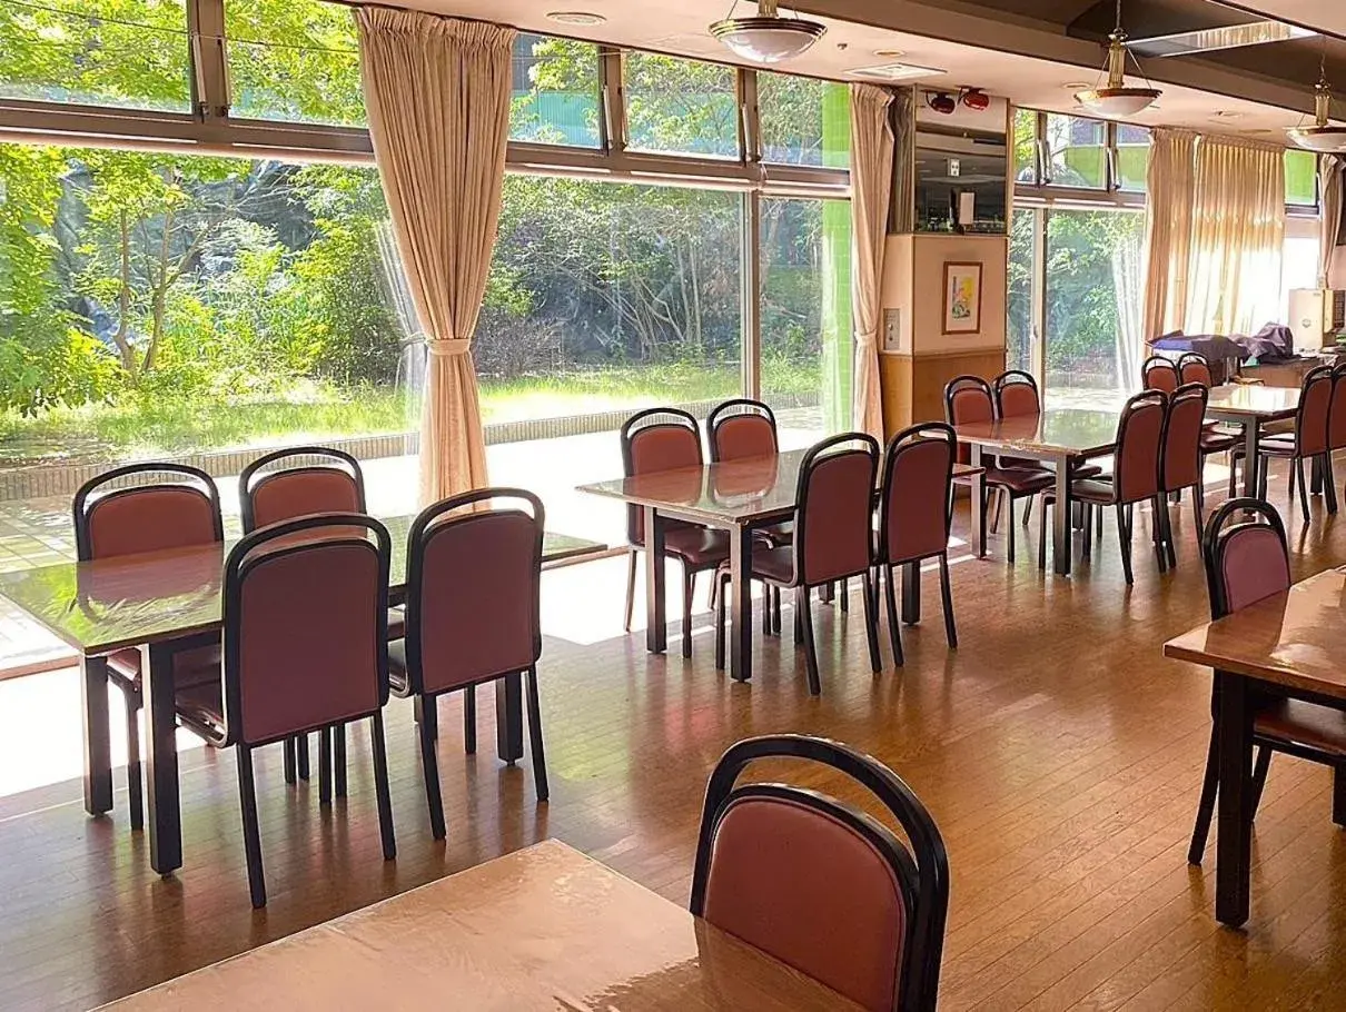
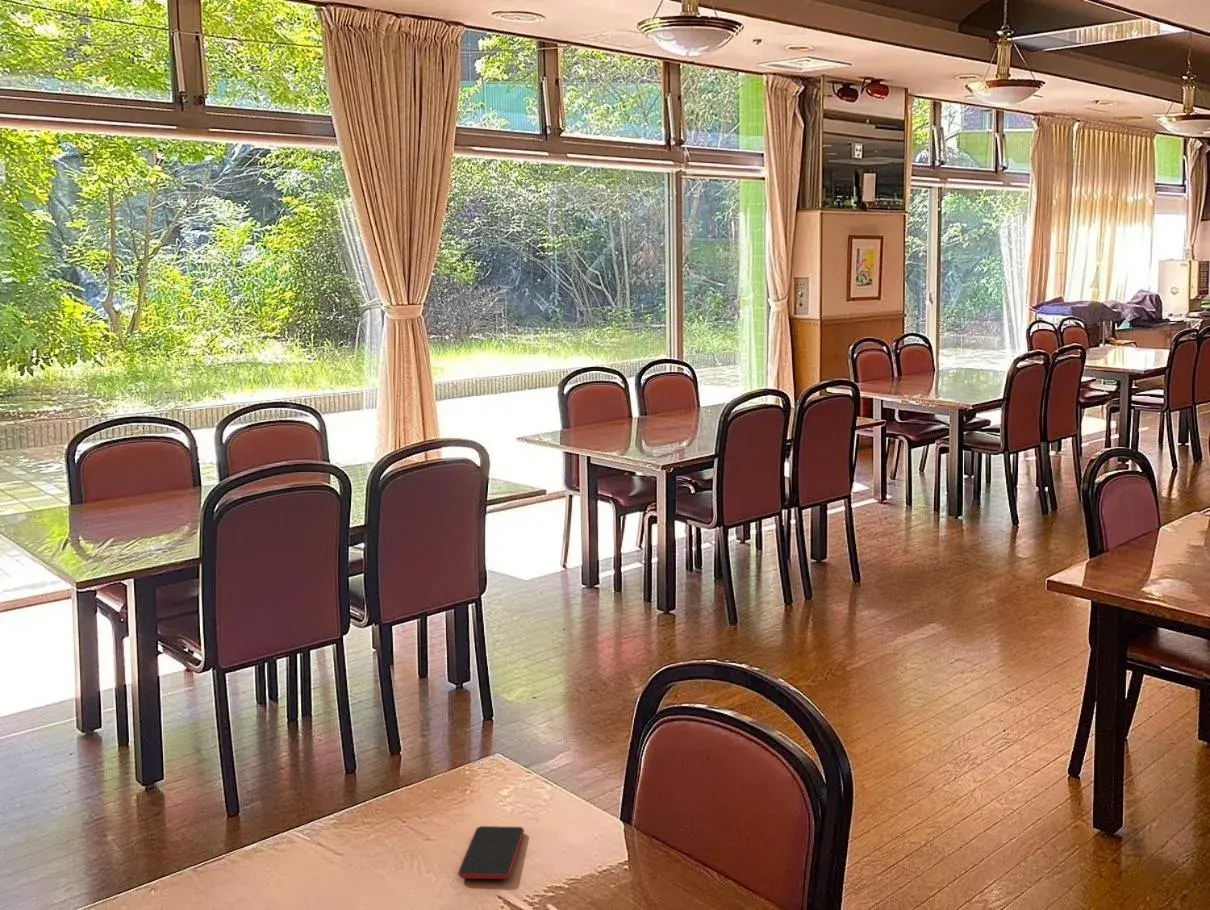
+ smartphone [457,825,525,880]
